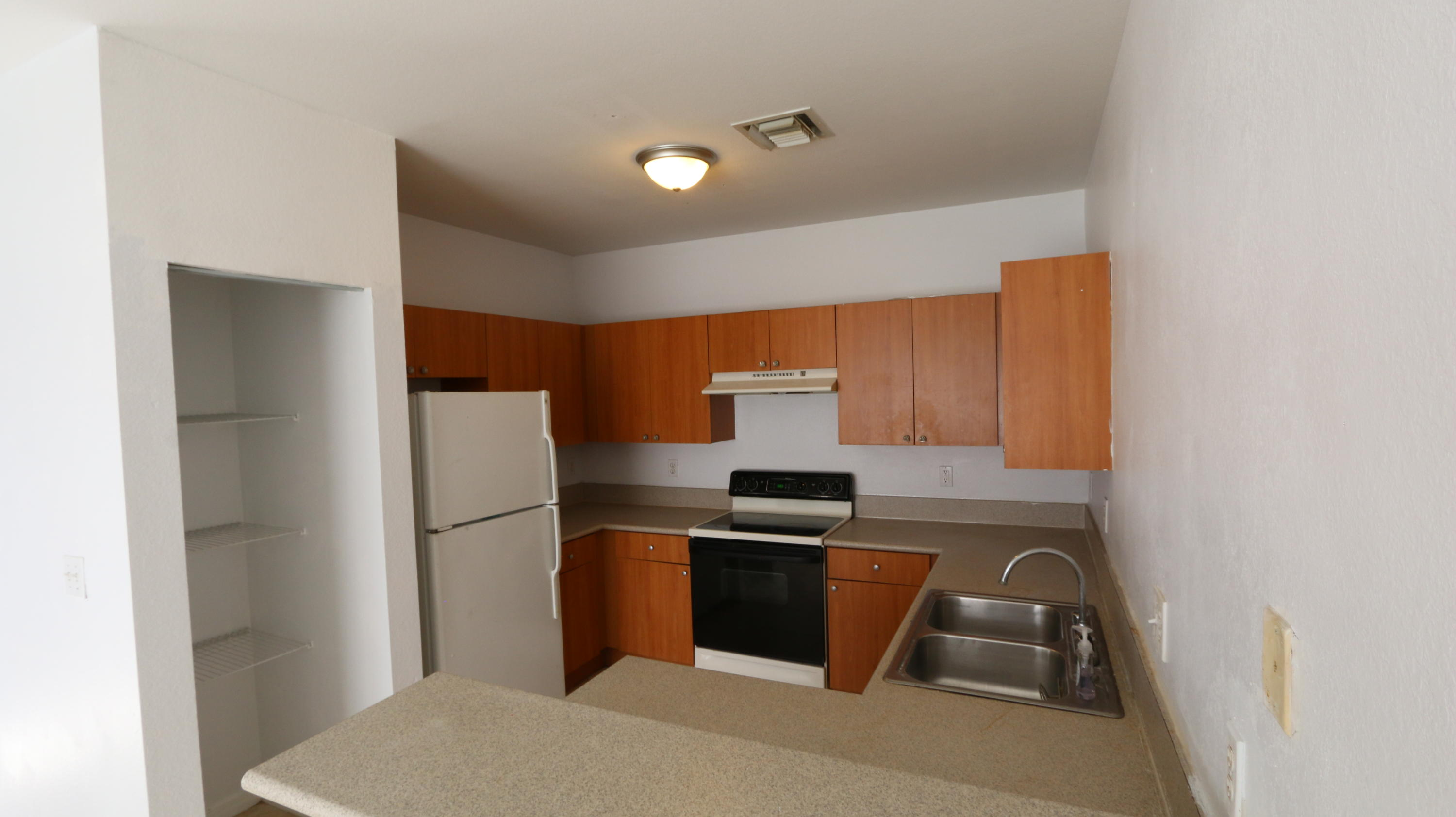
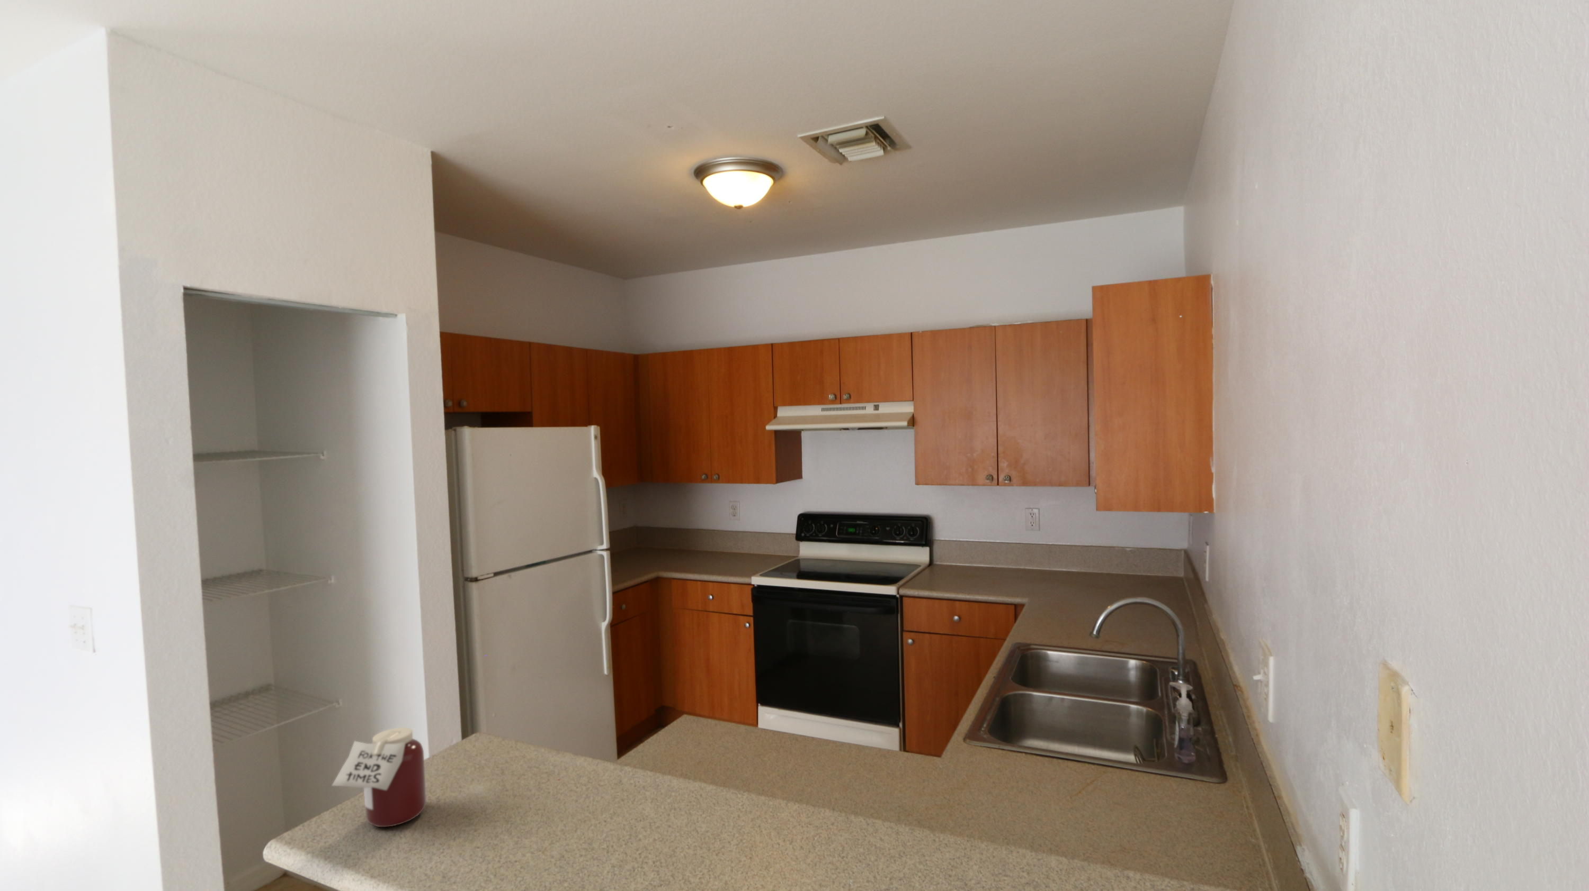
+ jar [331,727,427,828]
